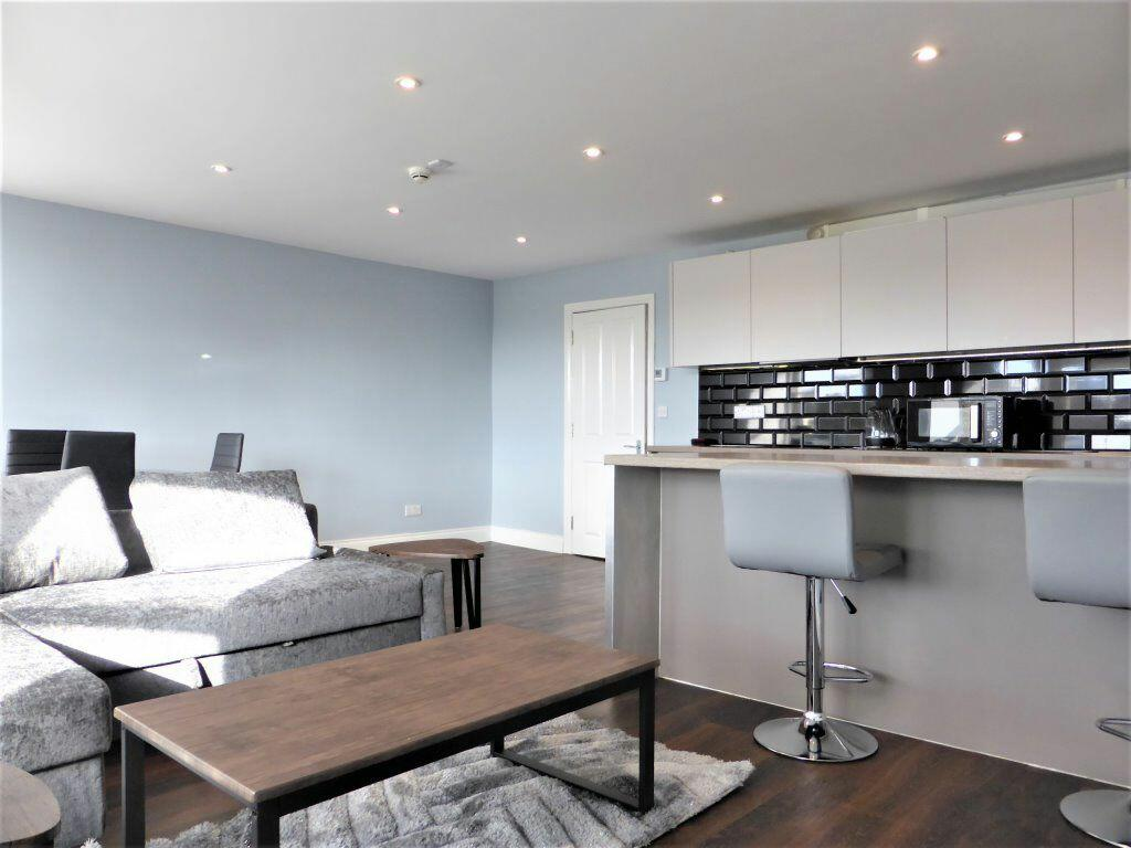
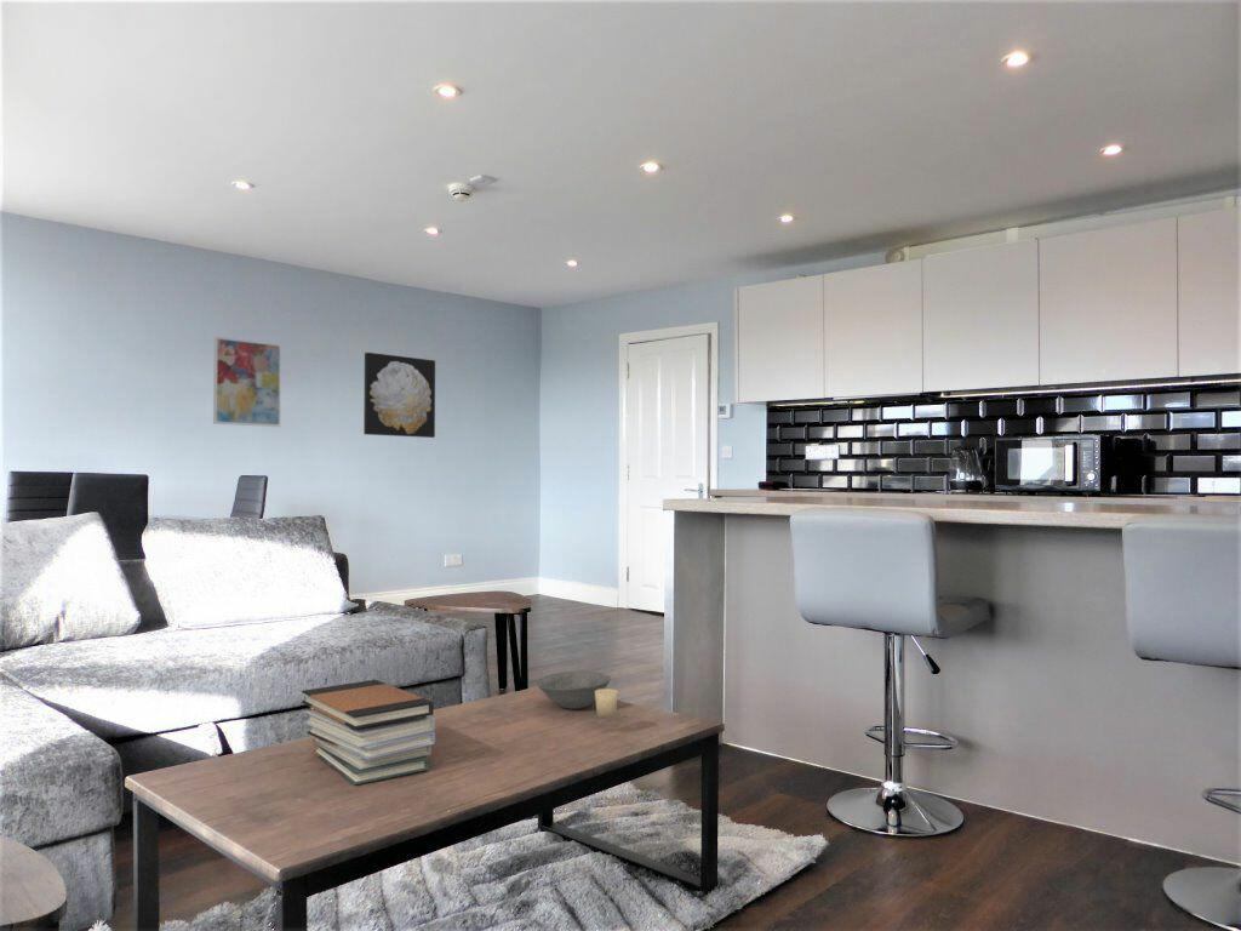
+ book stack [301,679,436,786]
+ wall art [362,352,436,439]
+ bowl [536,670,612,710]
+ candle [595,687,619,719]
+ wall art [212,336,282,428]
